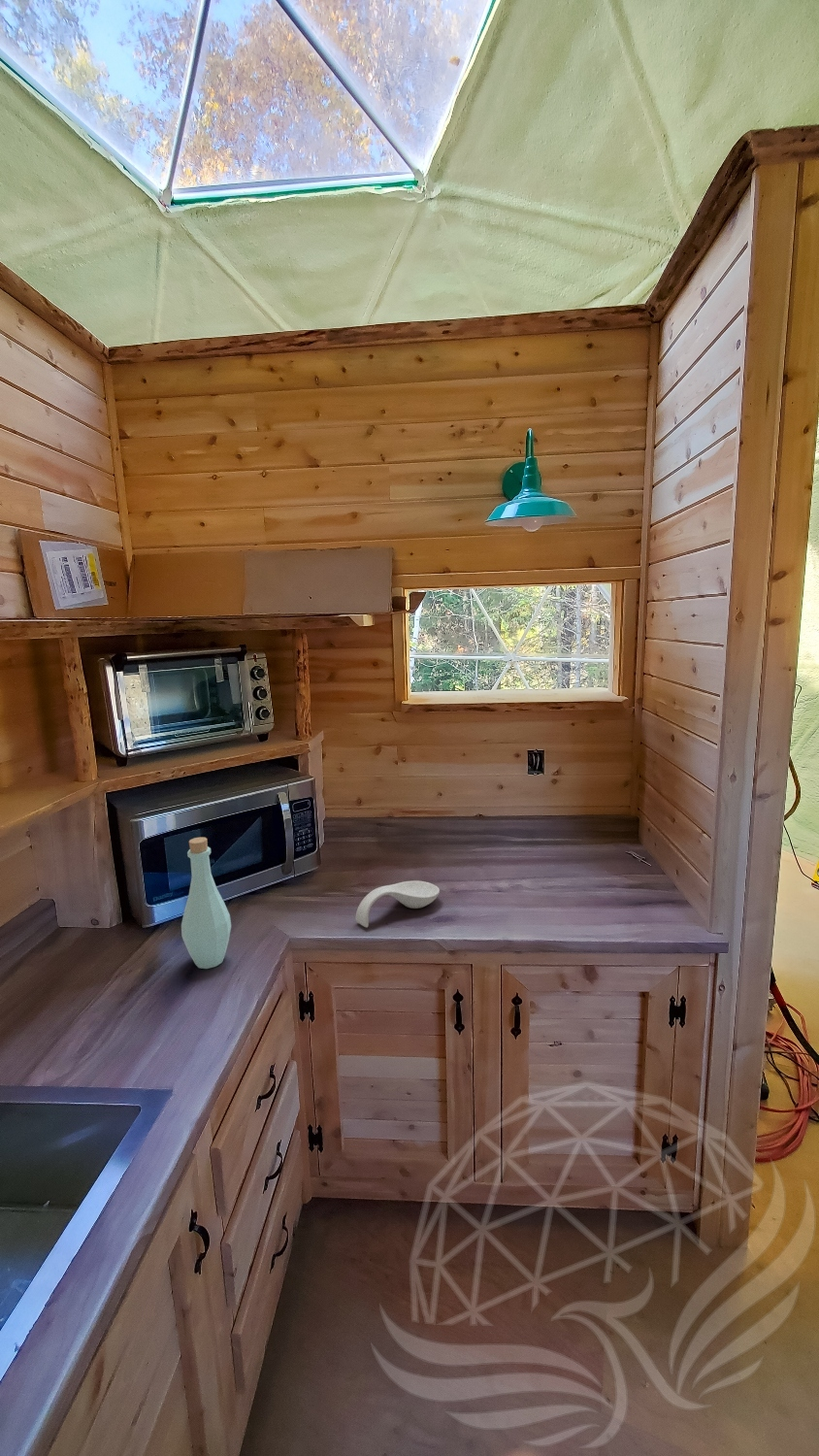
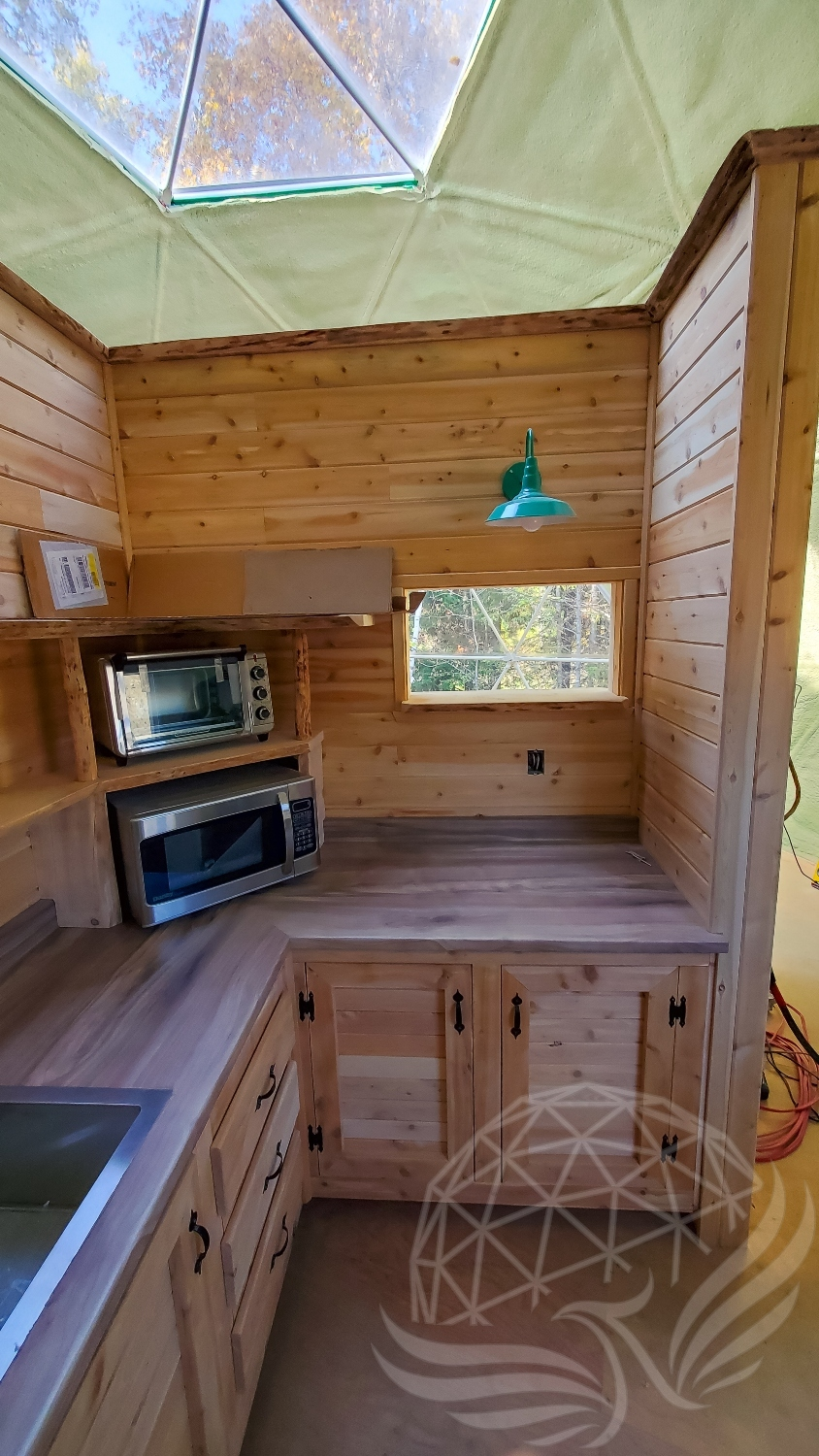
- bottle [180,837,232,970]
- spoon rest [354,879,441,928]
